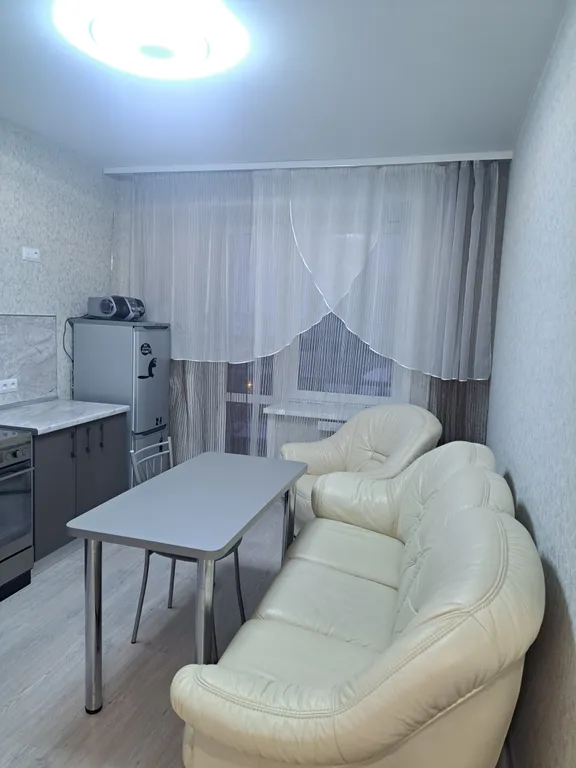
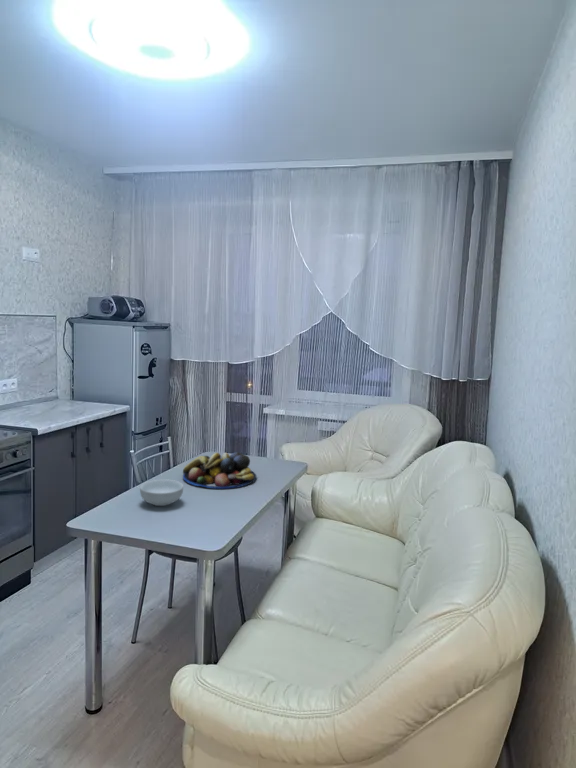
+ cereal bowl [139,479,184,507]
+ fruit bowl [182,451,258,490]
